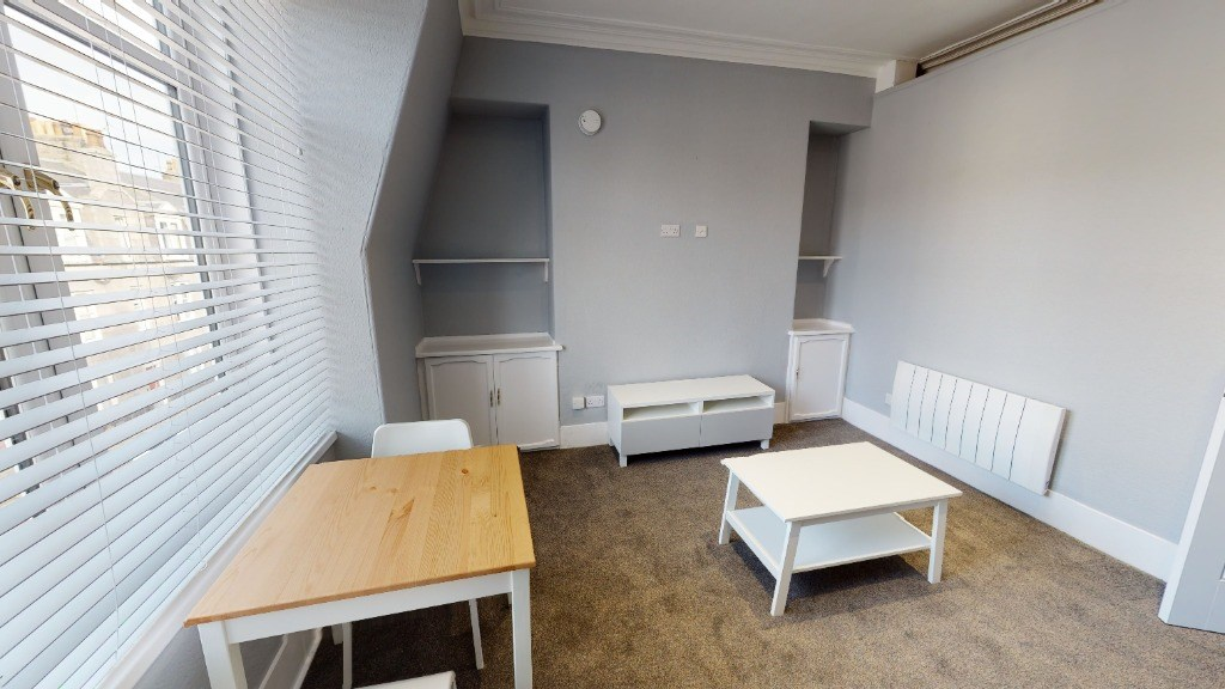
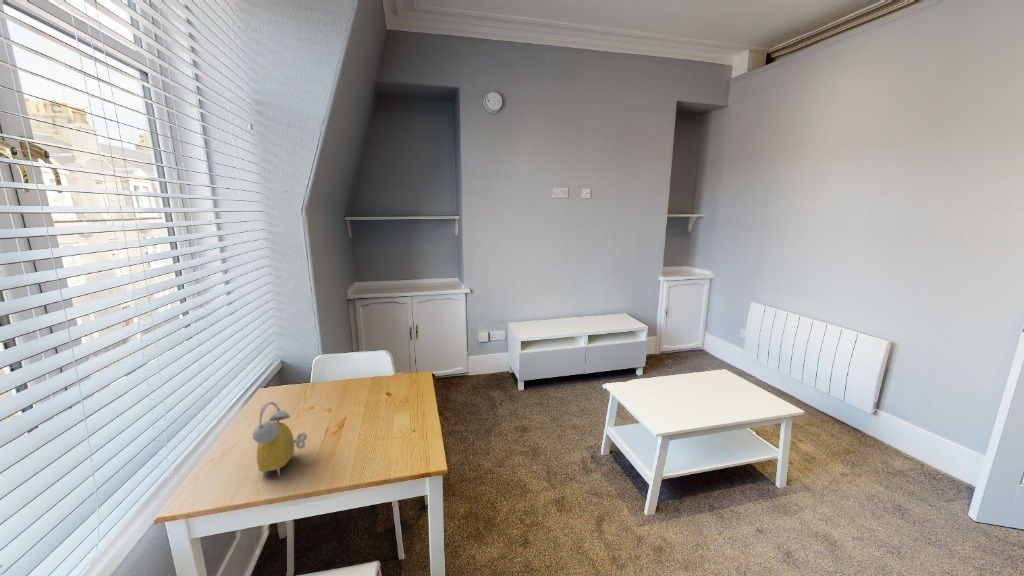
+ alarm clock [251,401,308,477]
